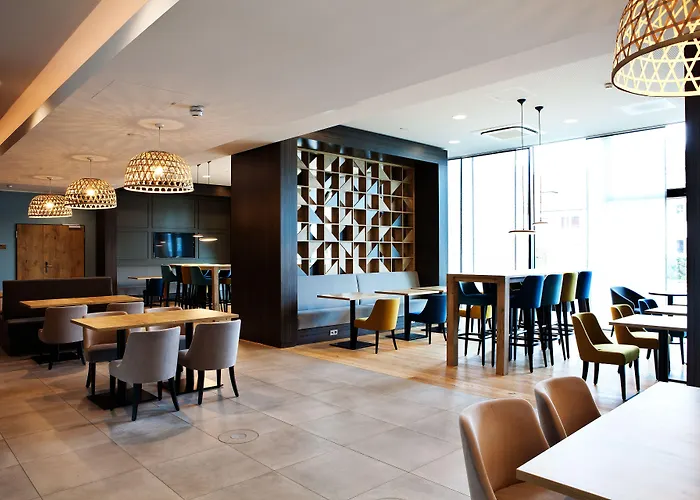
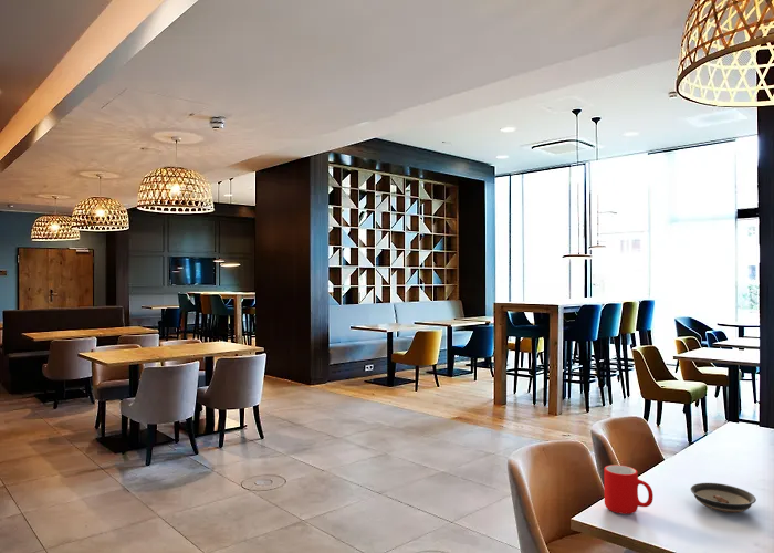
+ cup [603,463,655,515]
+ saucer [690,482,757,513]
